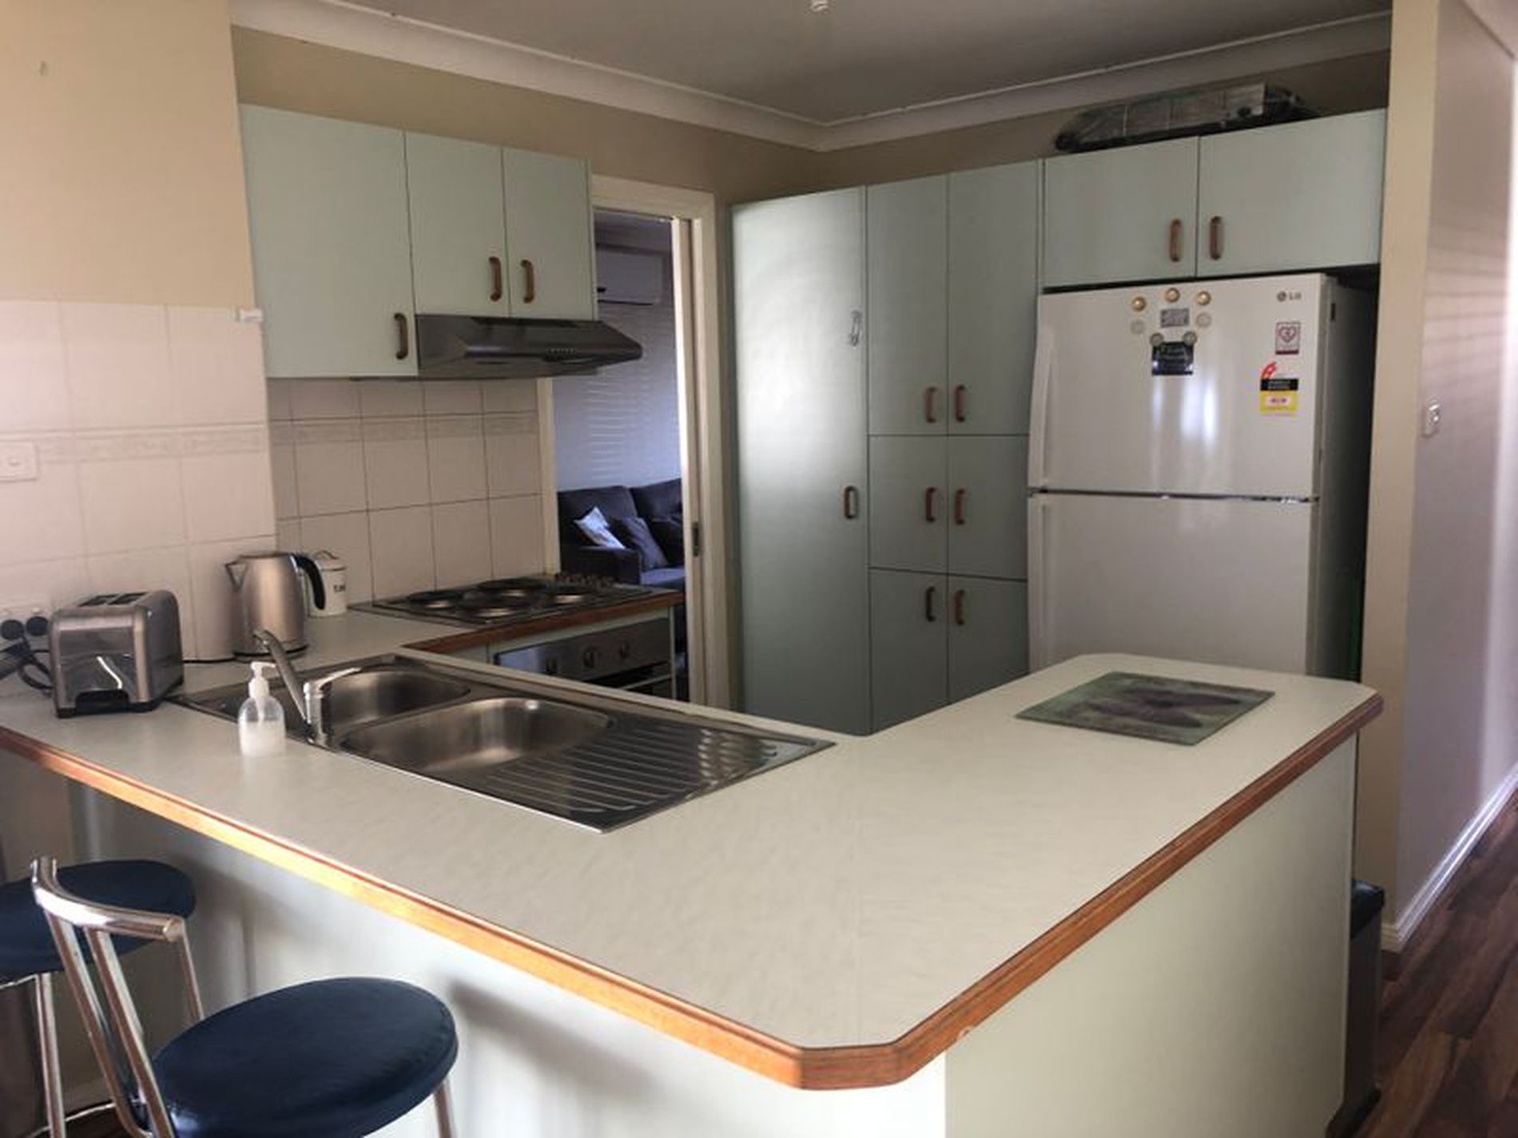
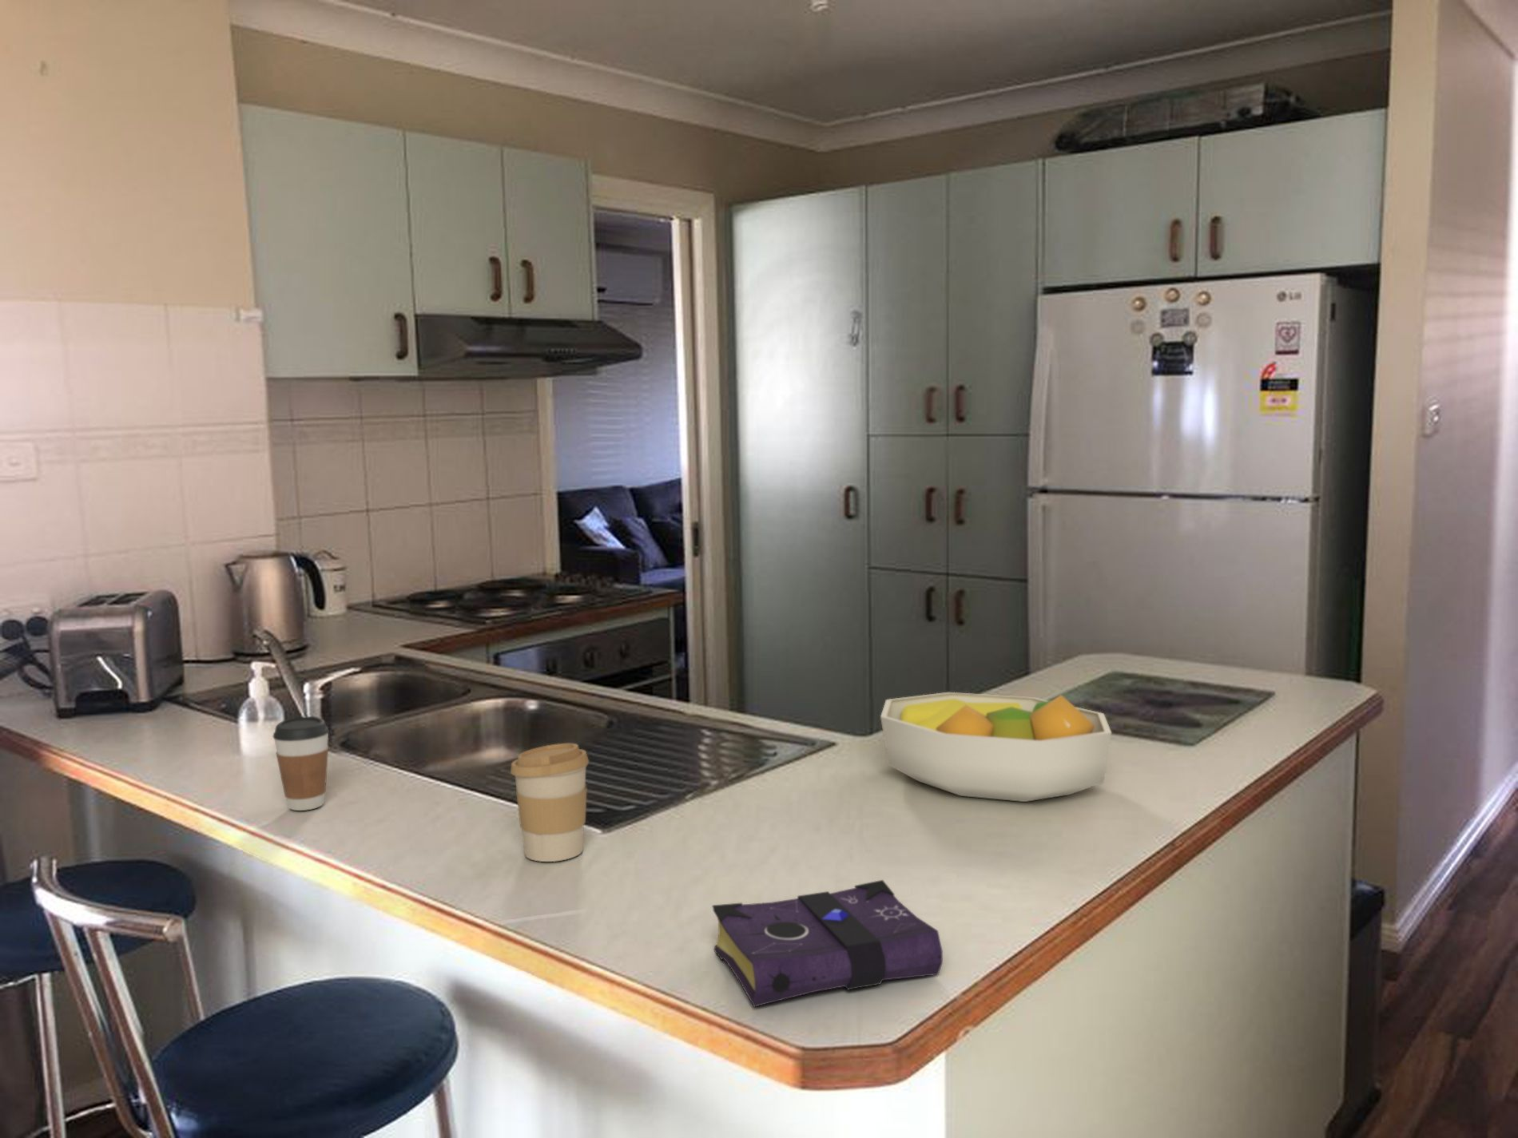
+ book [712,880,943,1008]
+ coffee cup [509,742,589,863]
+ fruit bowl [880,692,1112,802]
+ coffee cup [273,716,330,812]
